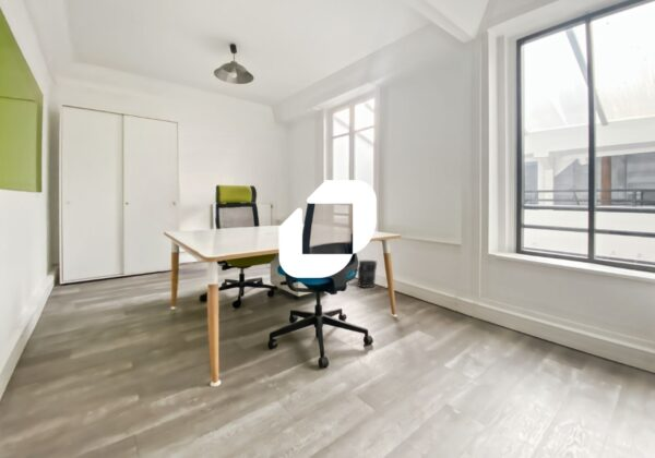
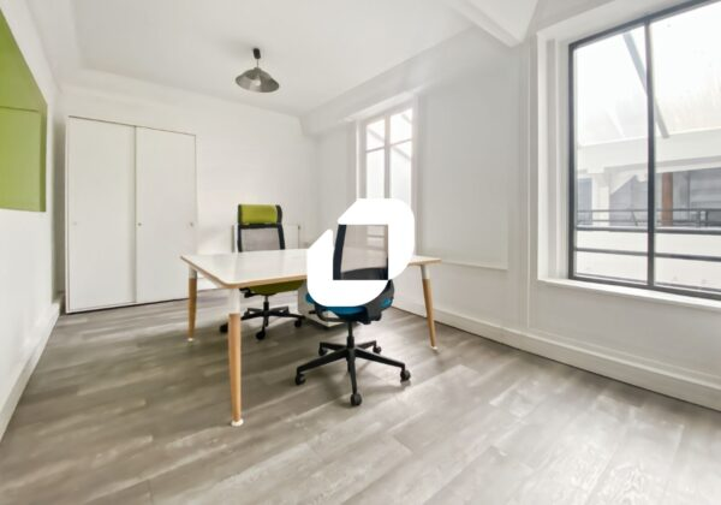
- wastebasket [357,260,378,289]
